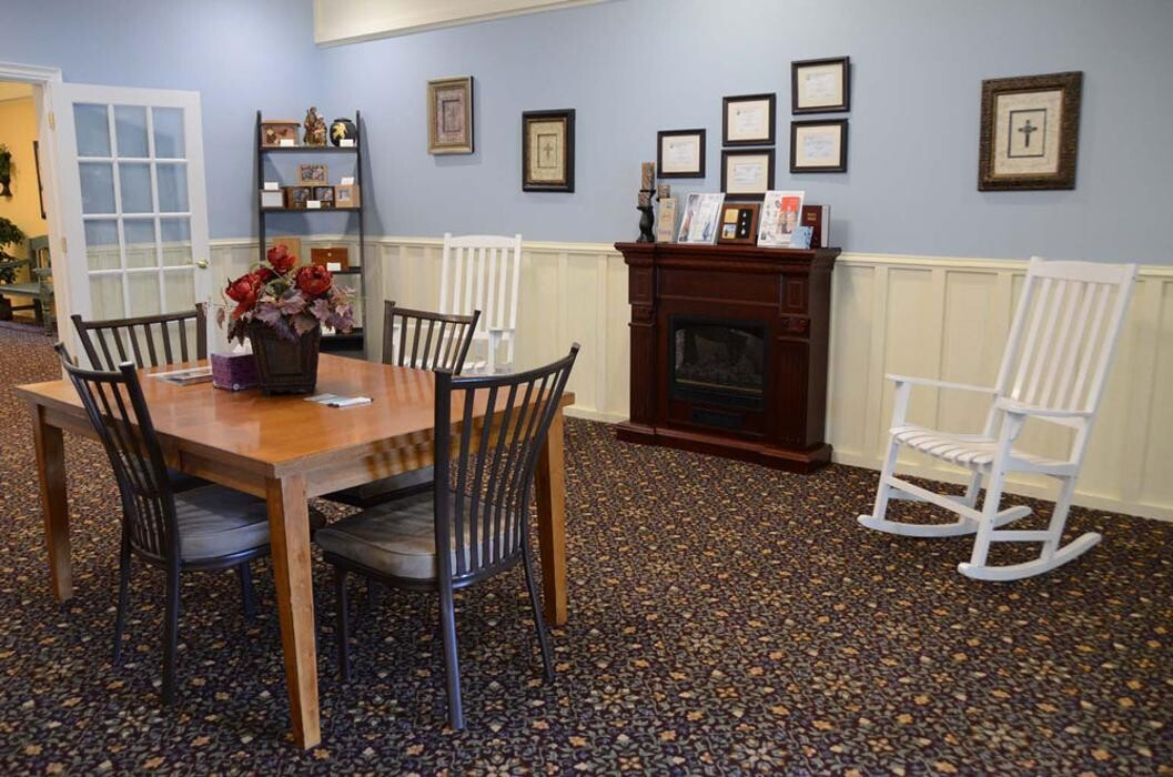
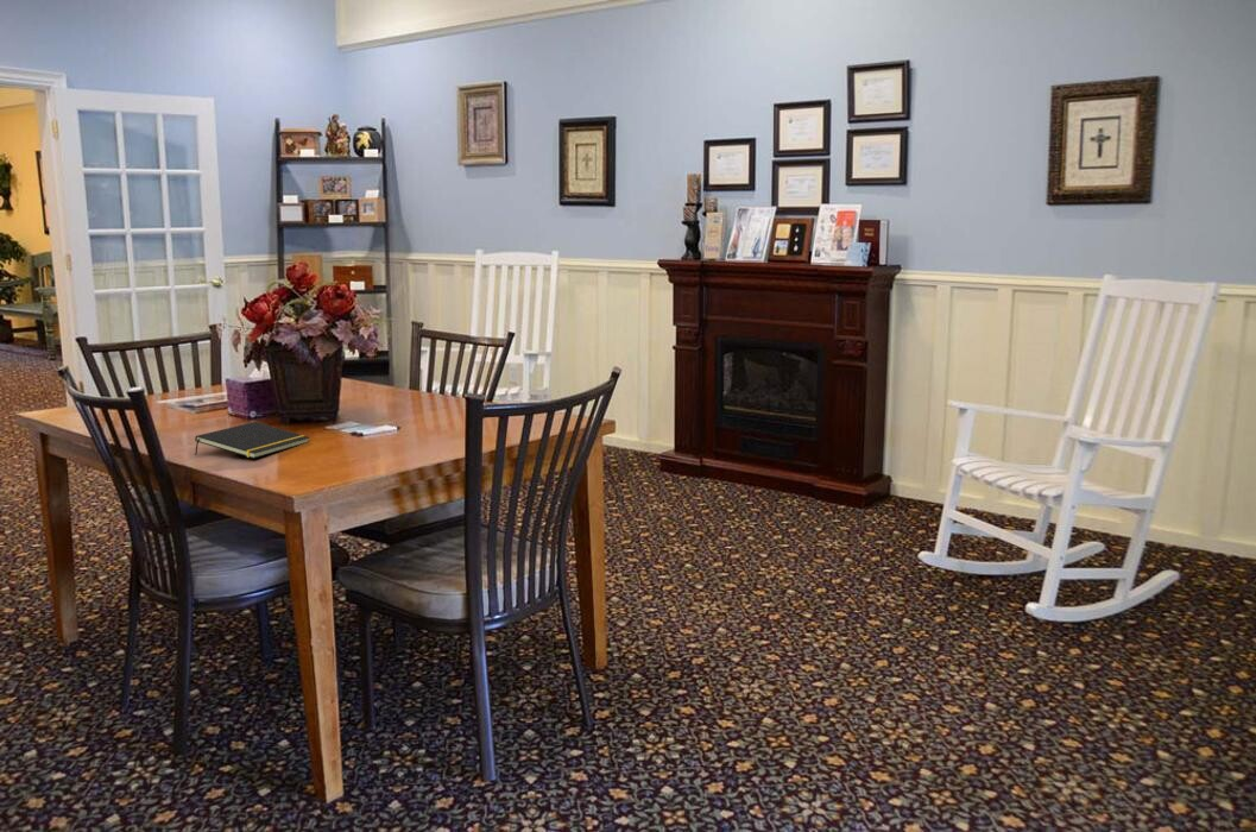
+ notepad [194,421,310,460]
